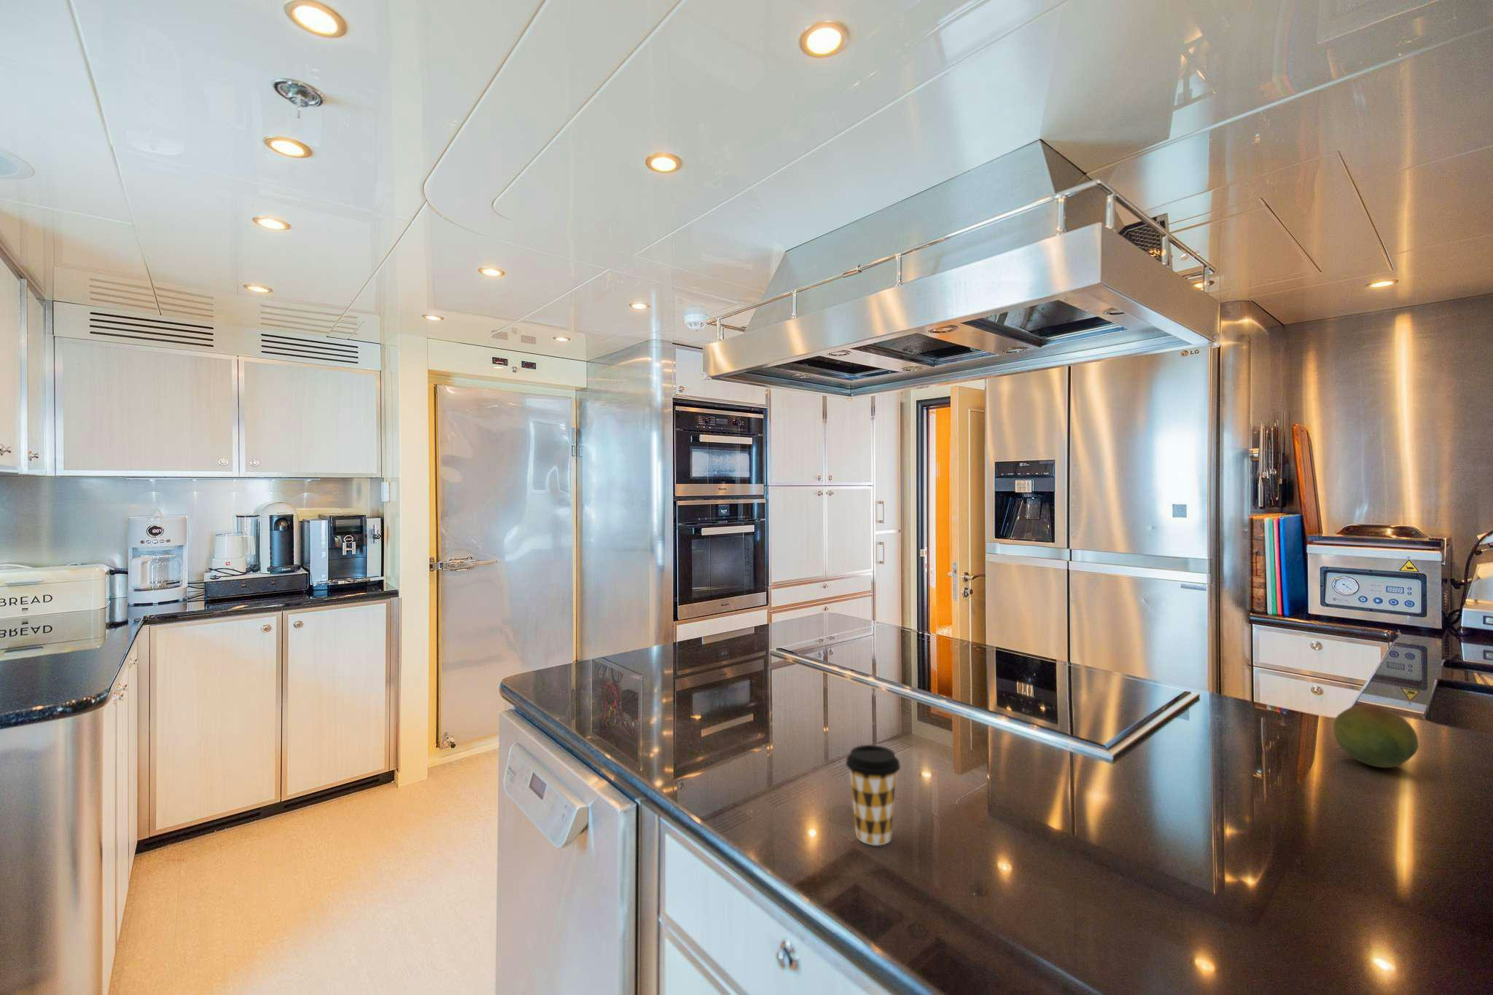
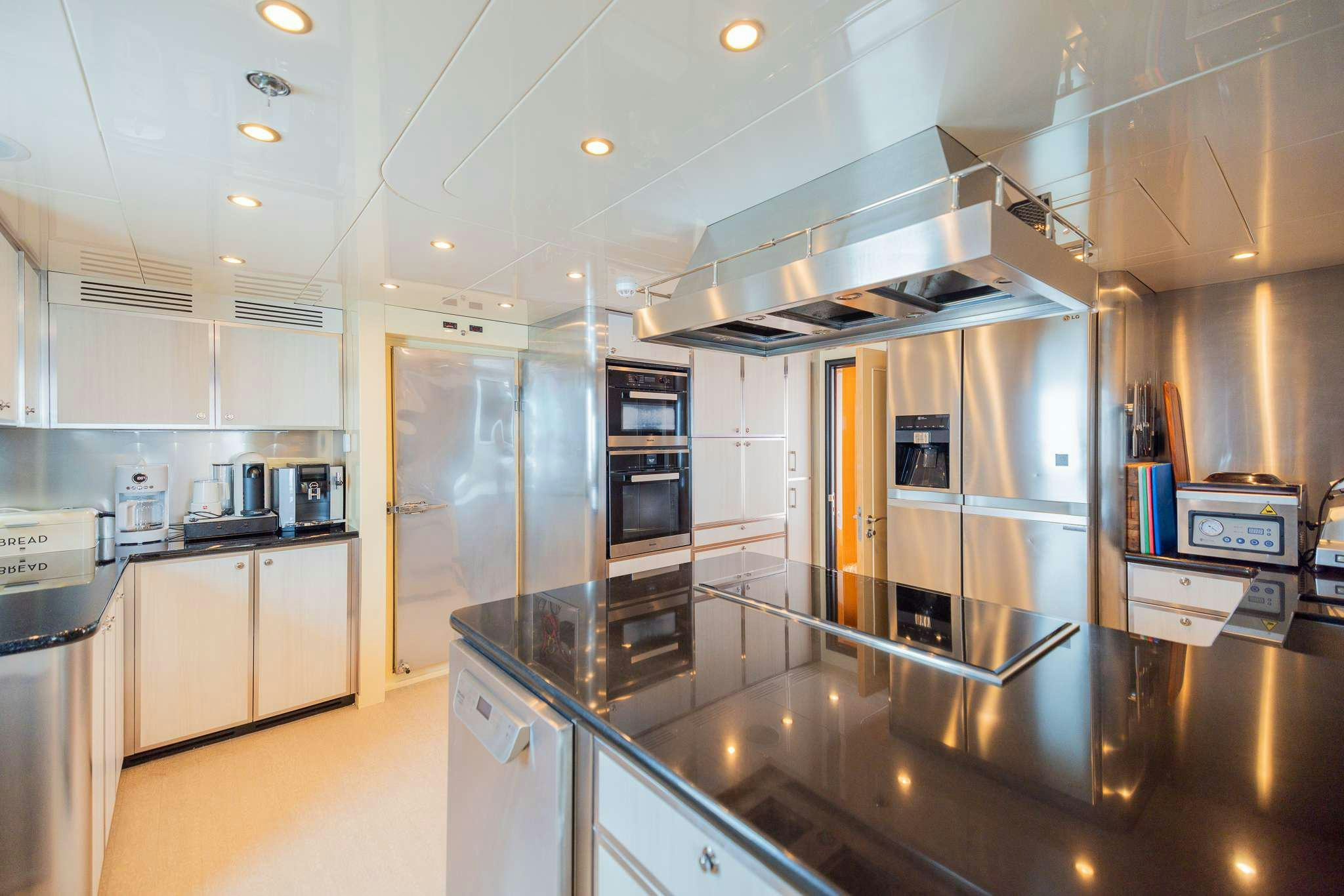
- fruit [1333,704,1420,768]
- coffee cup [845,744,901,846]
